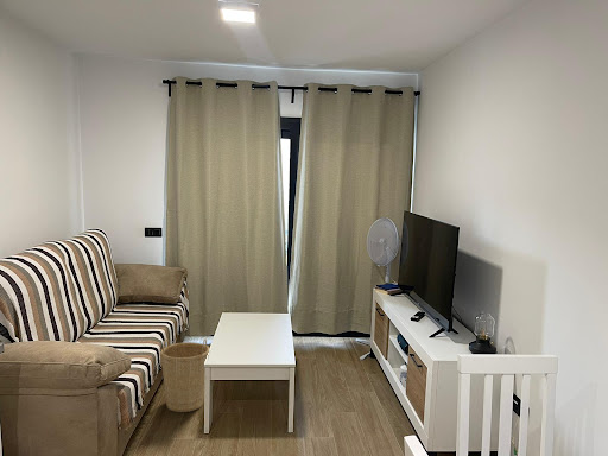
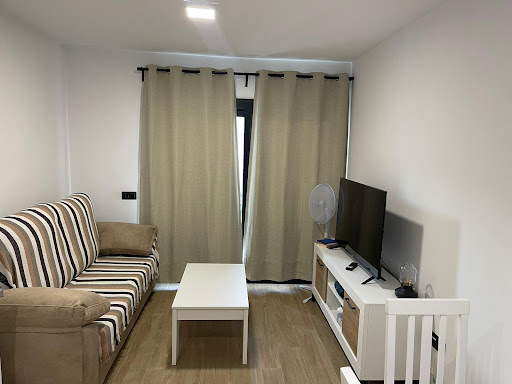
- basket [159,337,210,413]
